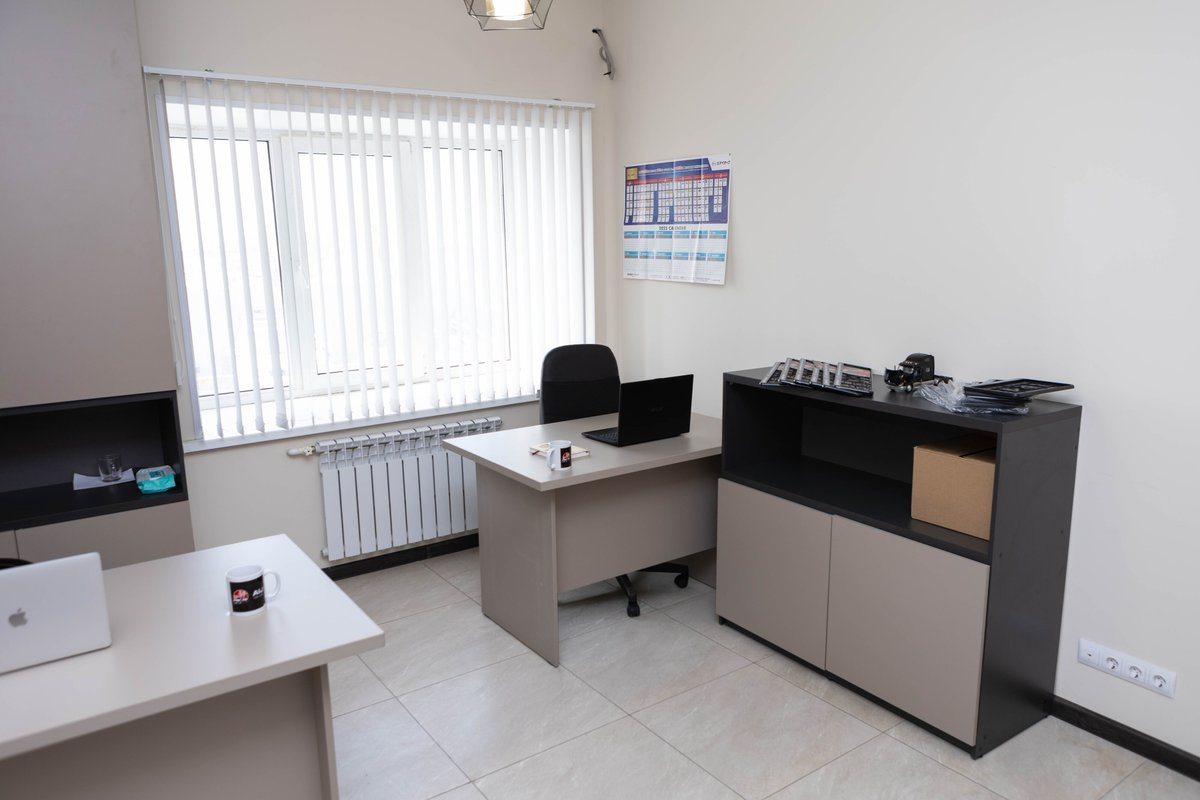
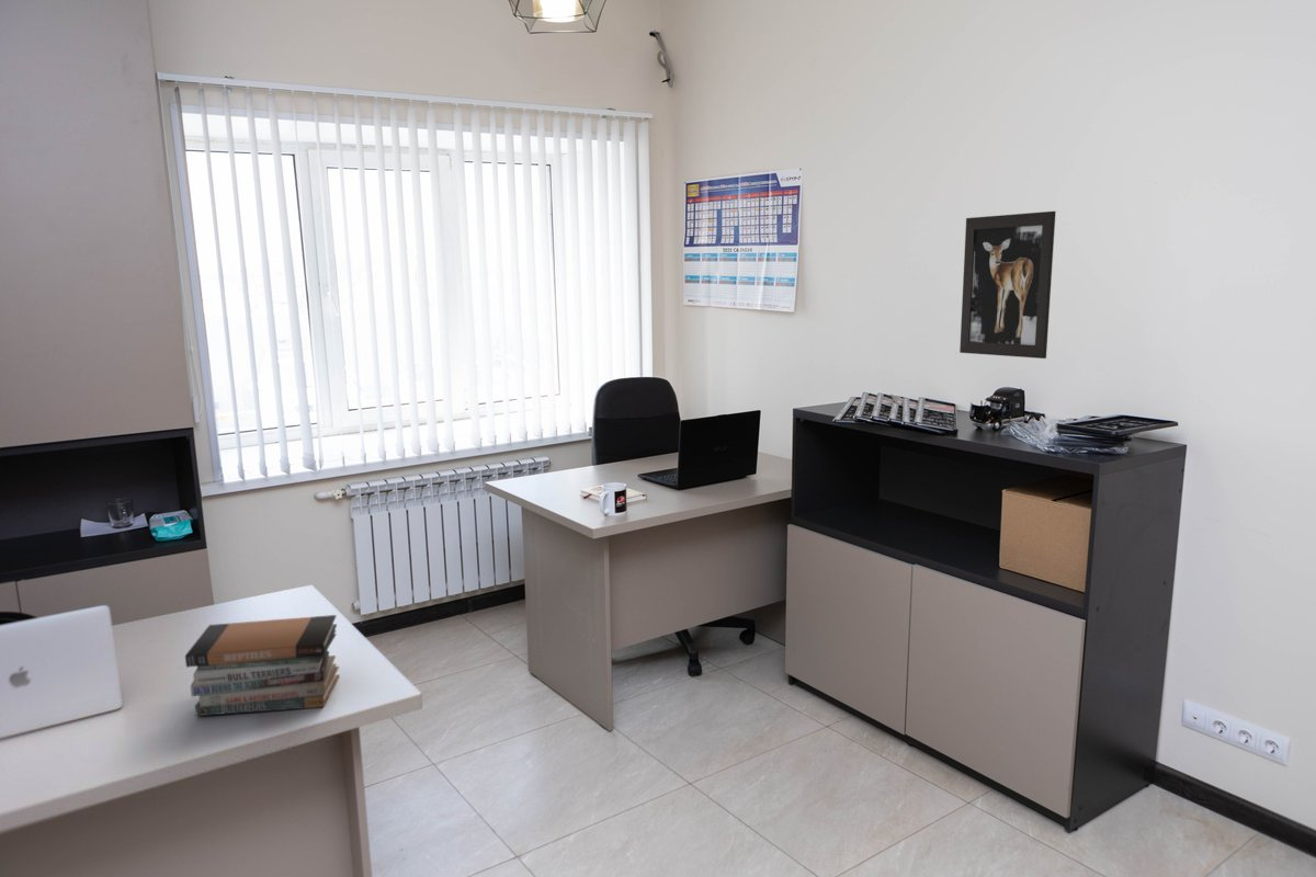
+ wall art [958,210,1057,360]
+ book stack [184,614,341,717]
